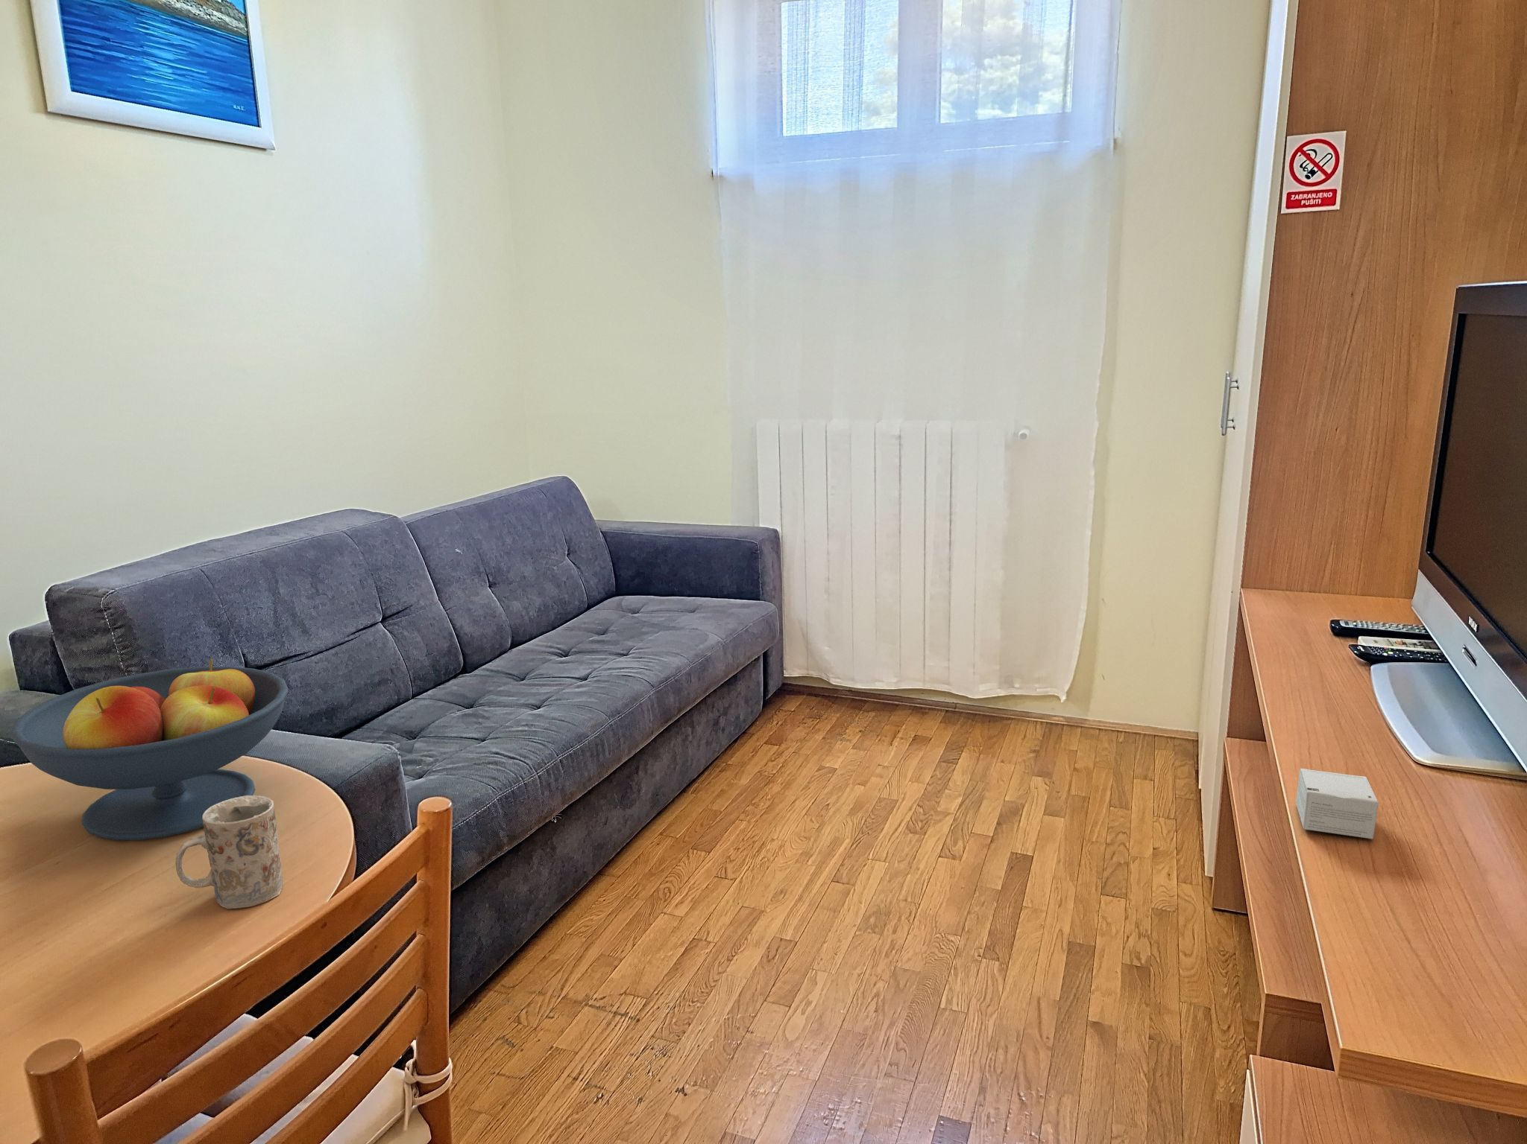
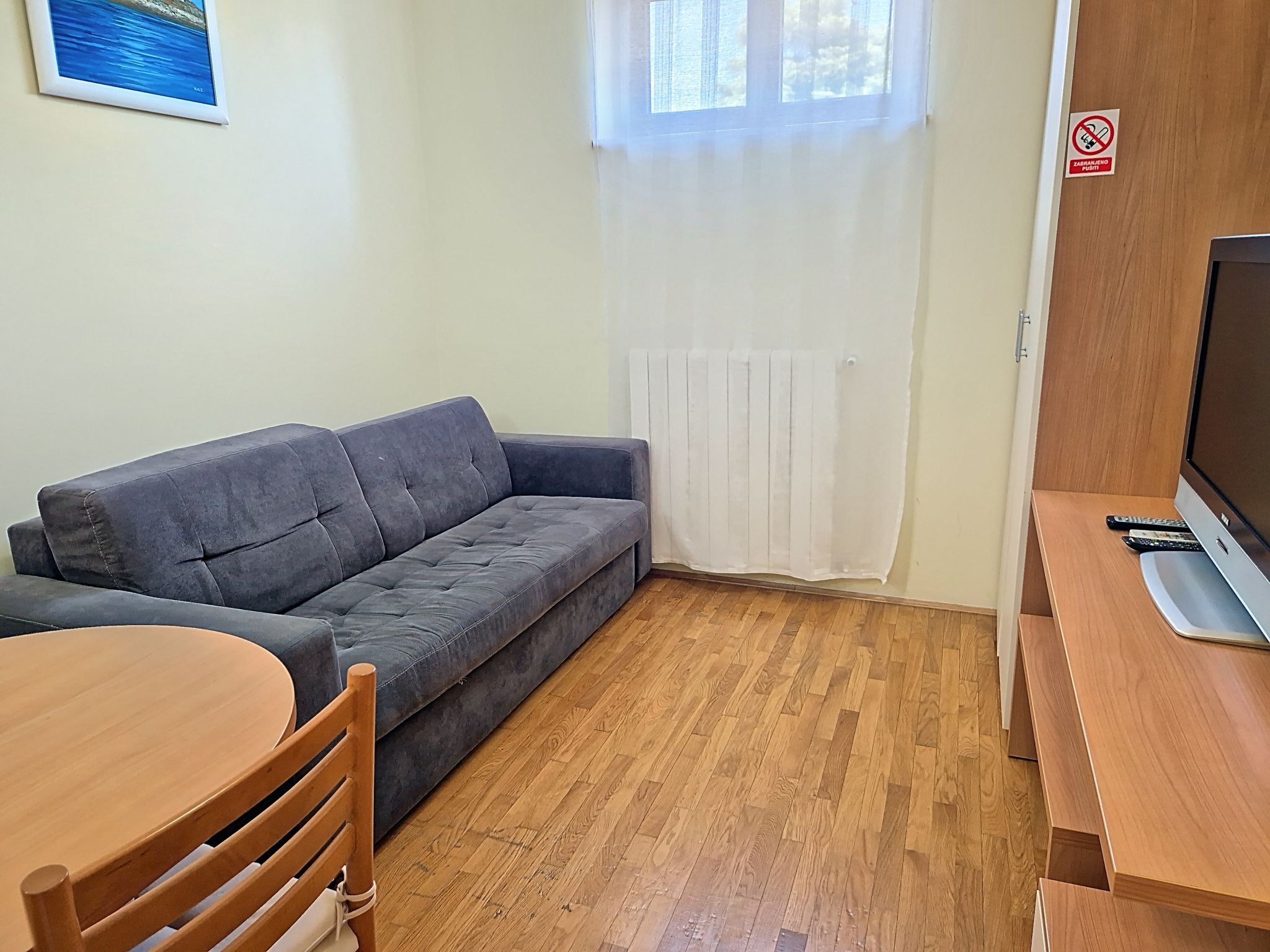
- mug [176,794,284,910]
- fruit bowl [10,659,290,841]
- small box [1295,768,1379,840]
